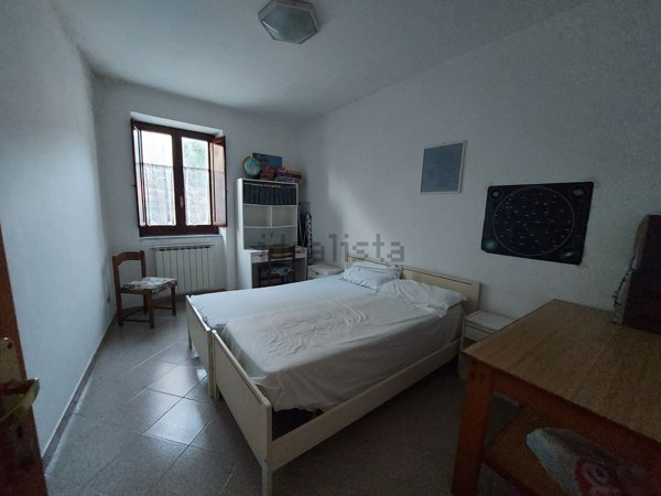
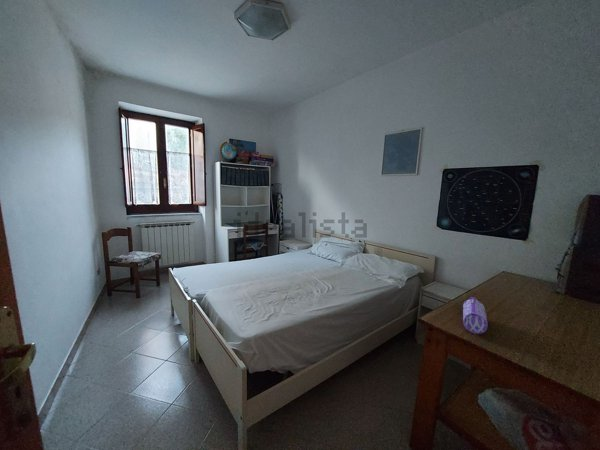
+ pencil case [461,296,489,335]
